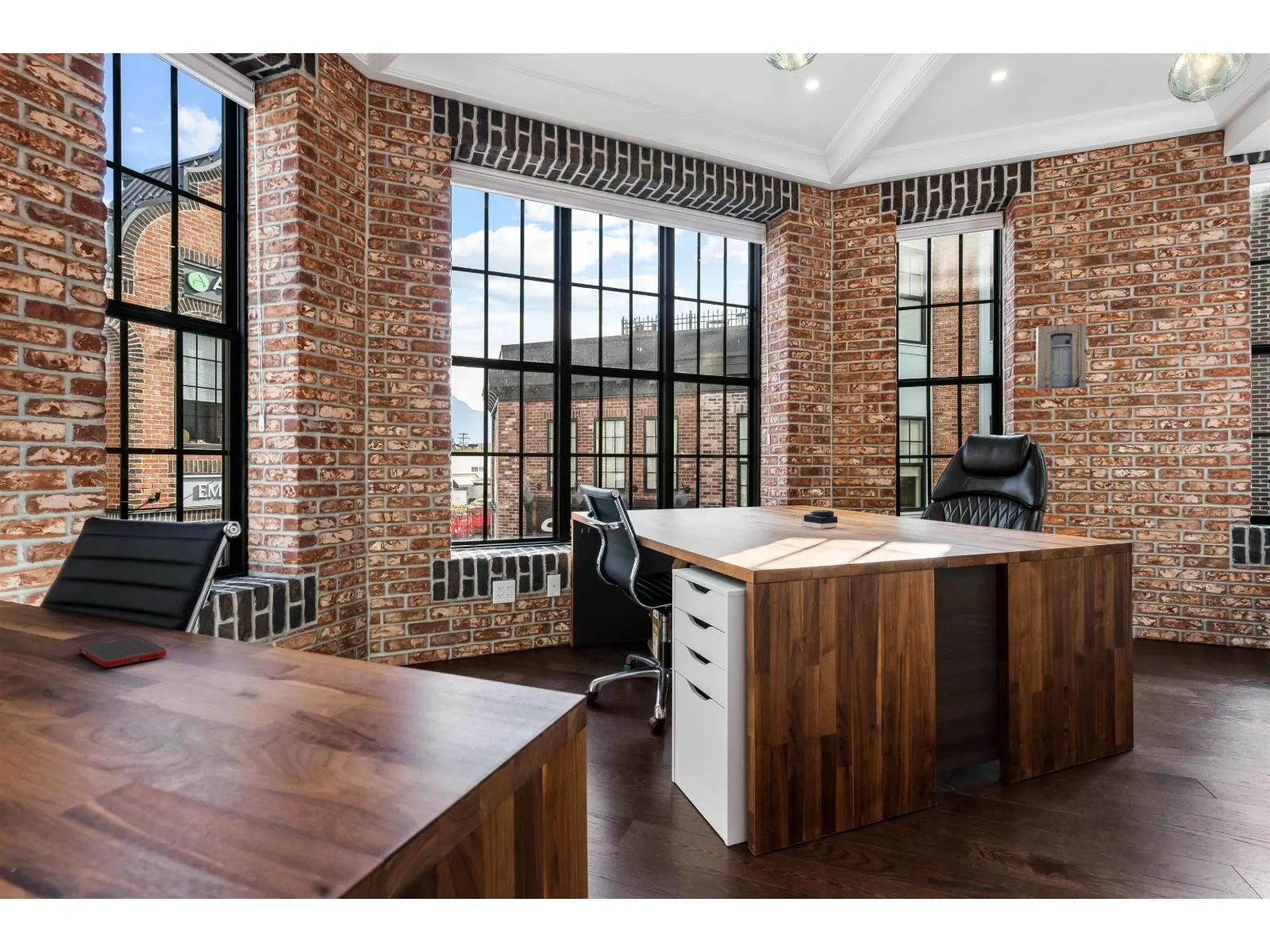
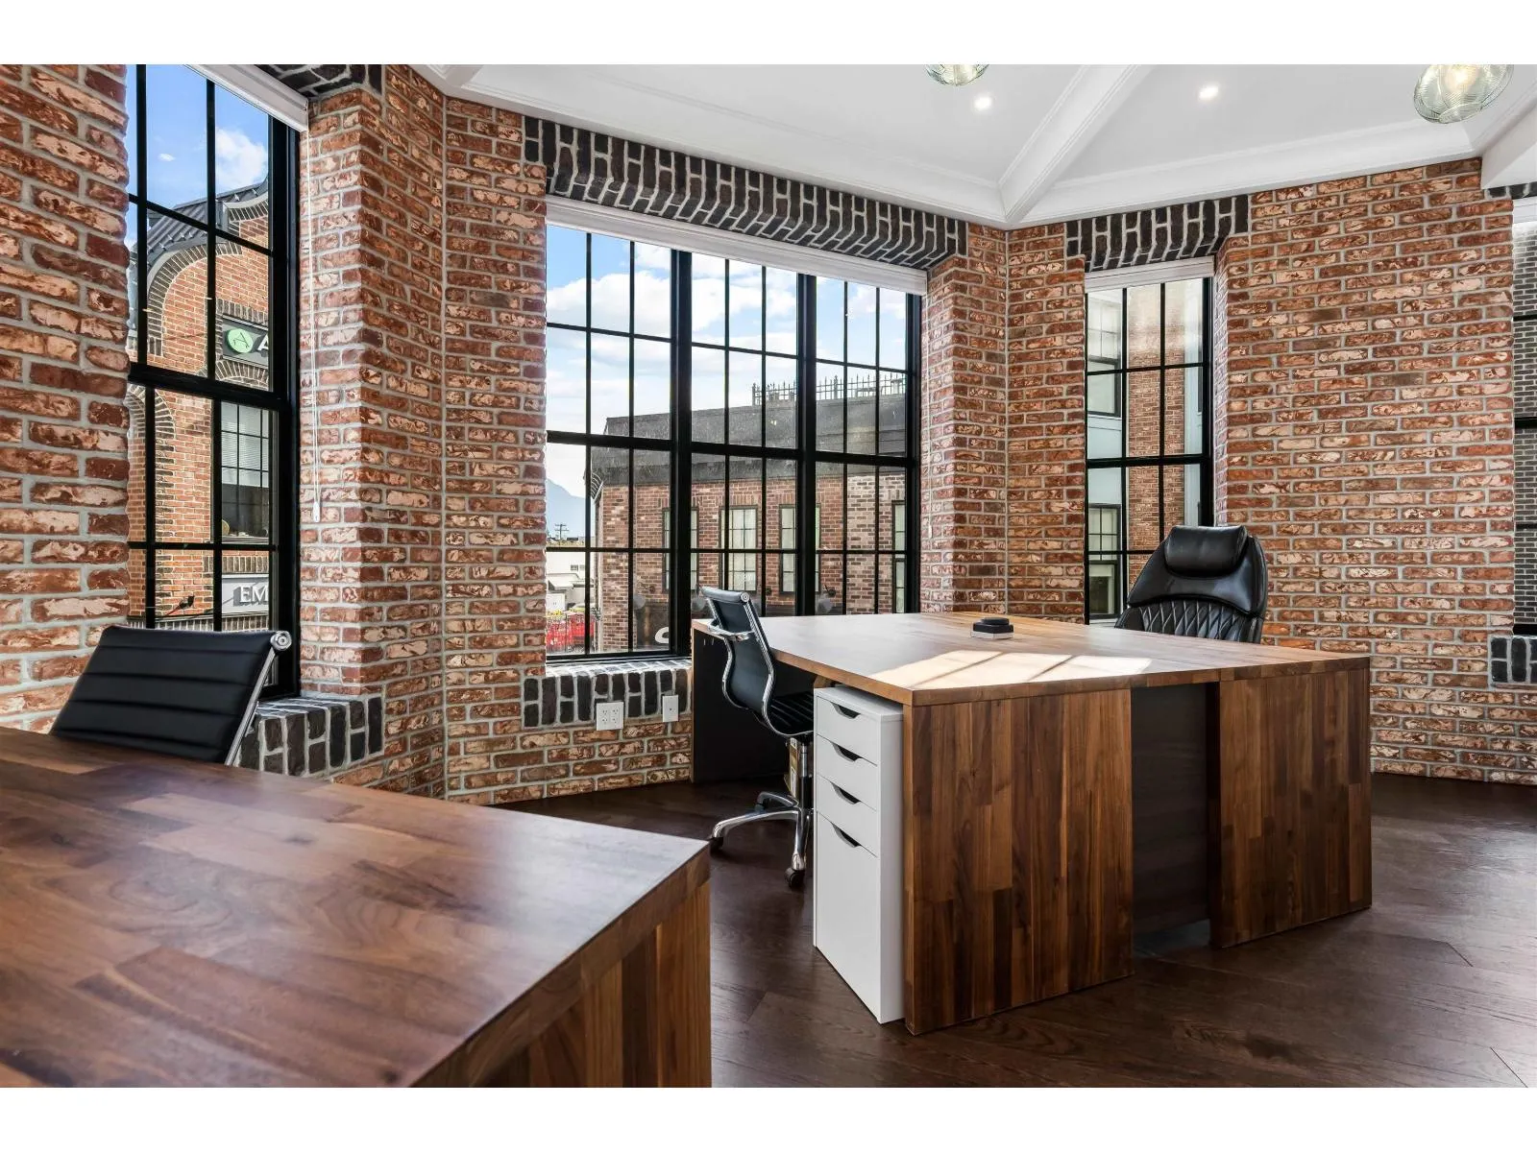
- cell phone [77,635,167,668]
- wall art [1035,323,1087,390]
